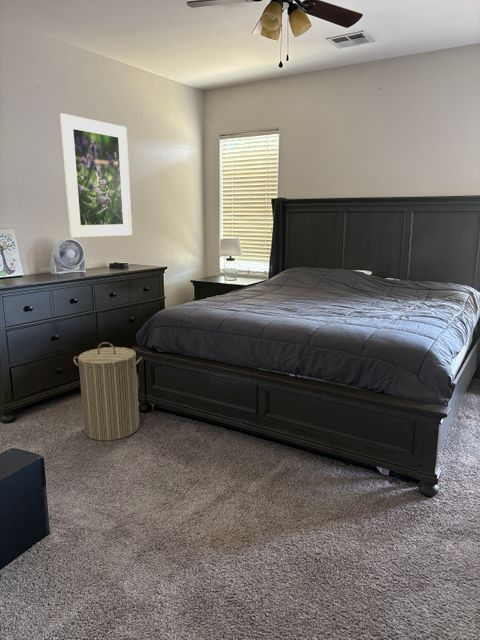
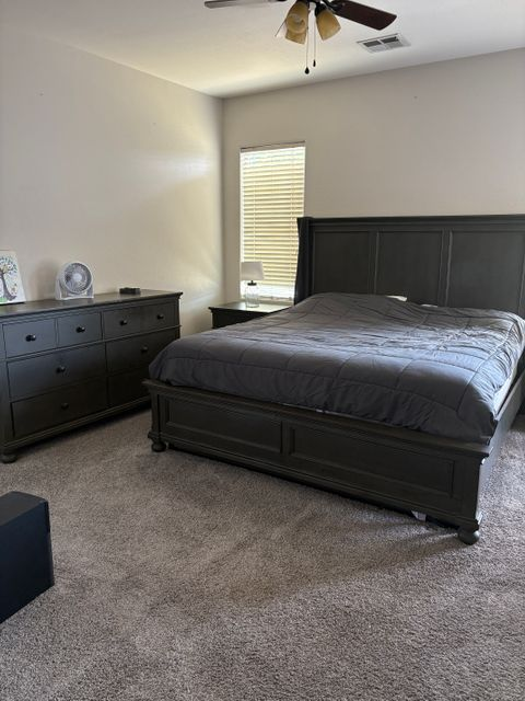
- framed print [59,112,133,239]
- laundry hamper [72,341,143,442]
